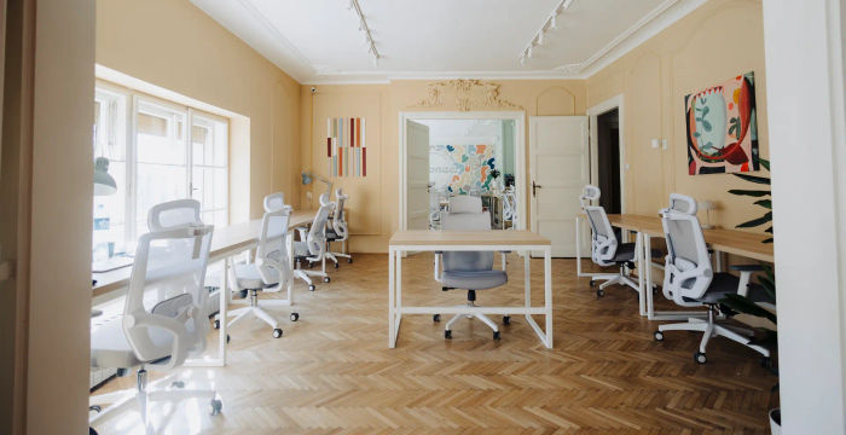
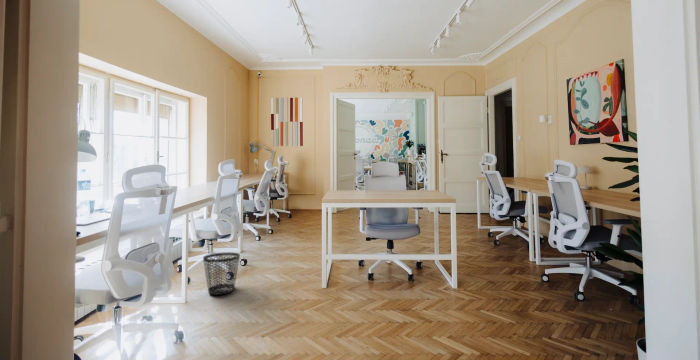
+ wastebasket [202,252,241,296]
